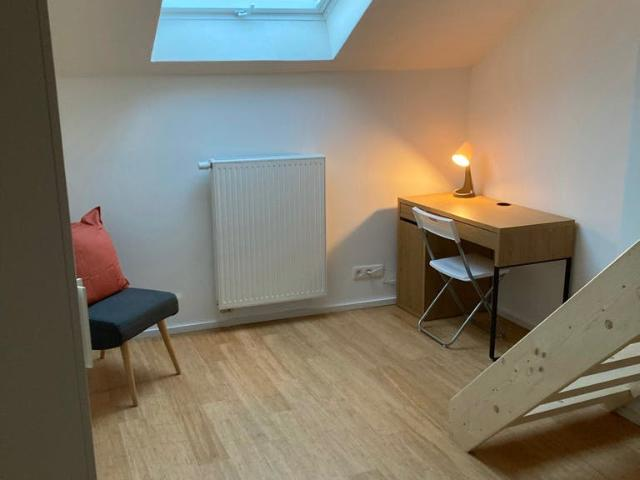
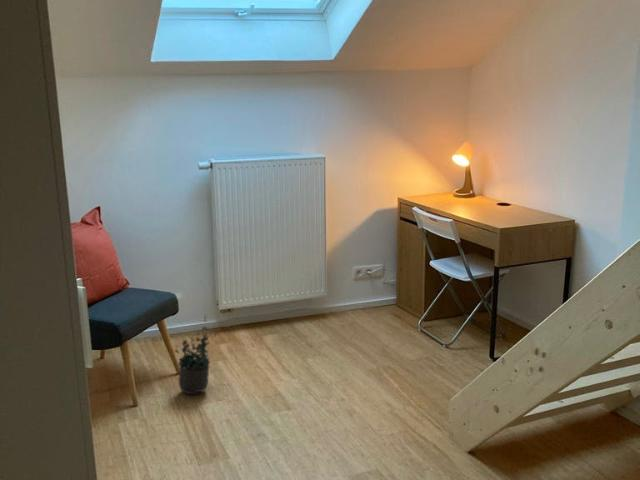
+ potted plant [174,314,218,397]
